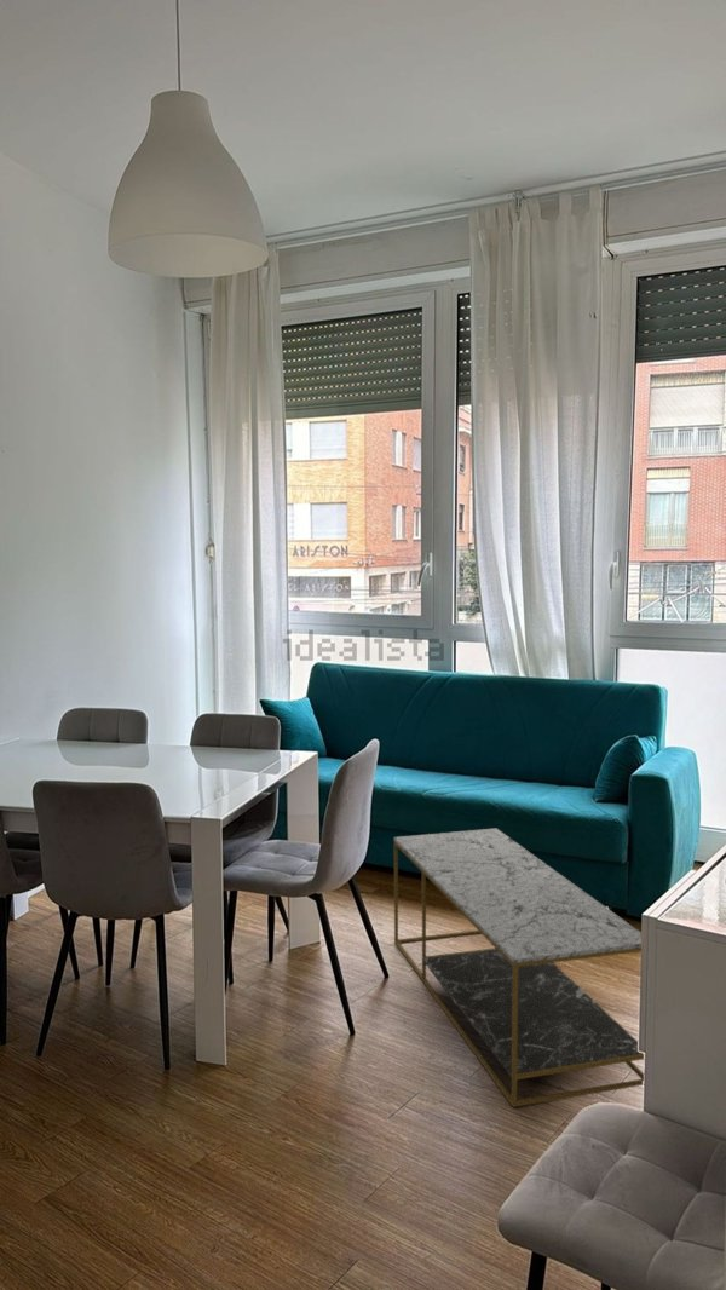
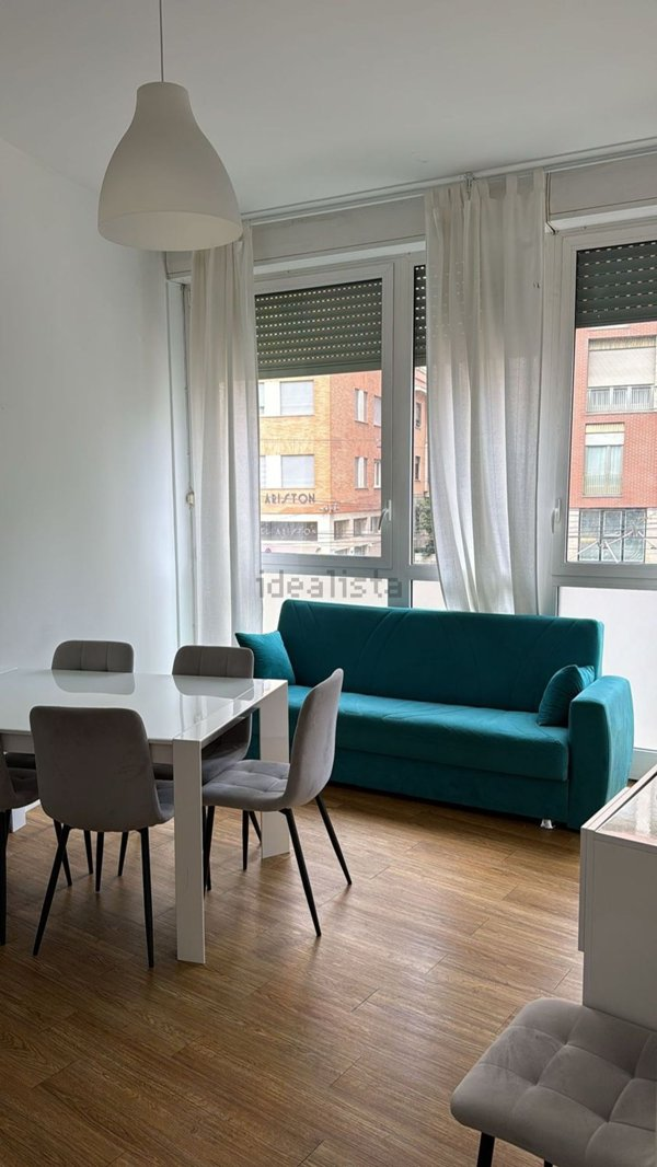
- coffee table [393,828,645,1108]
